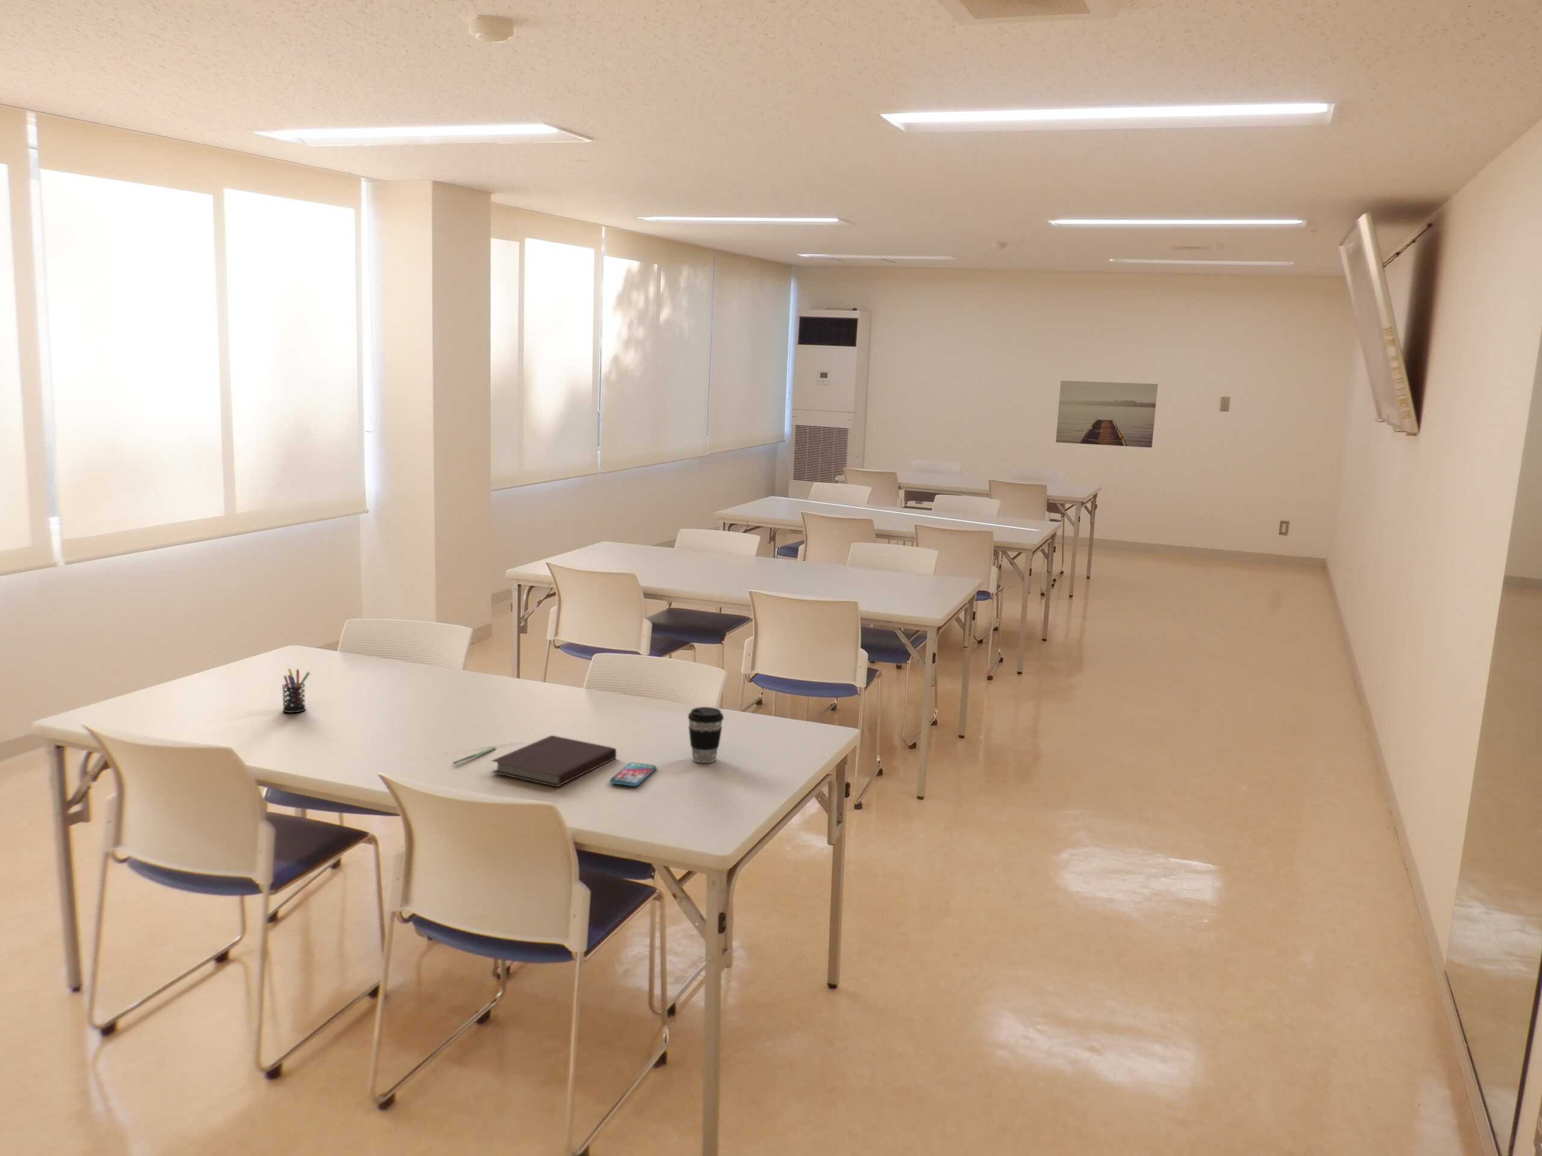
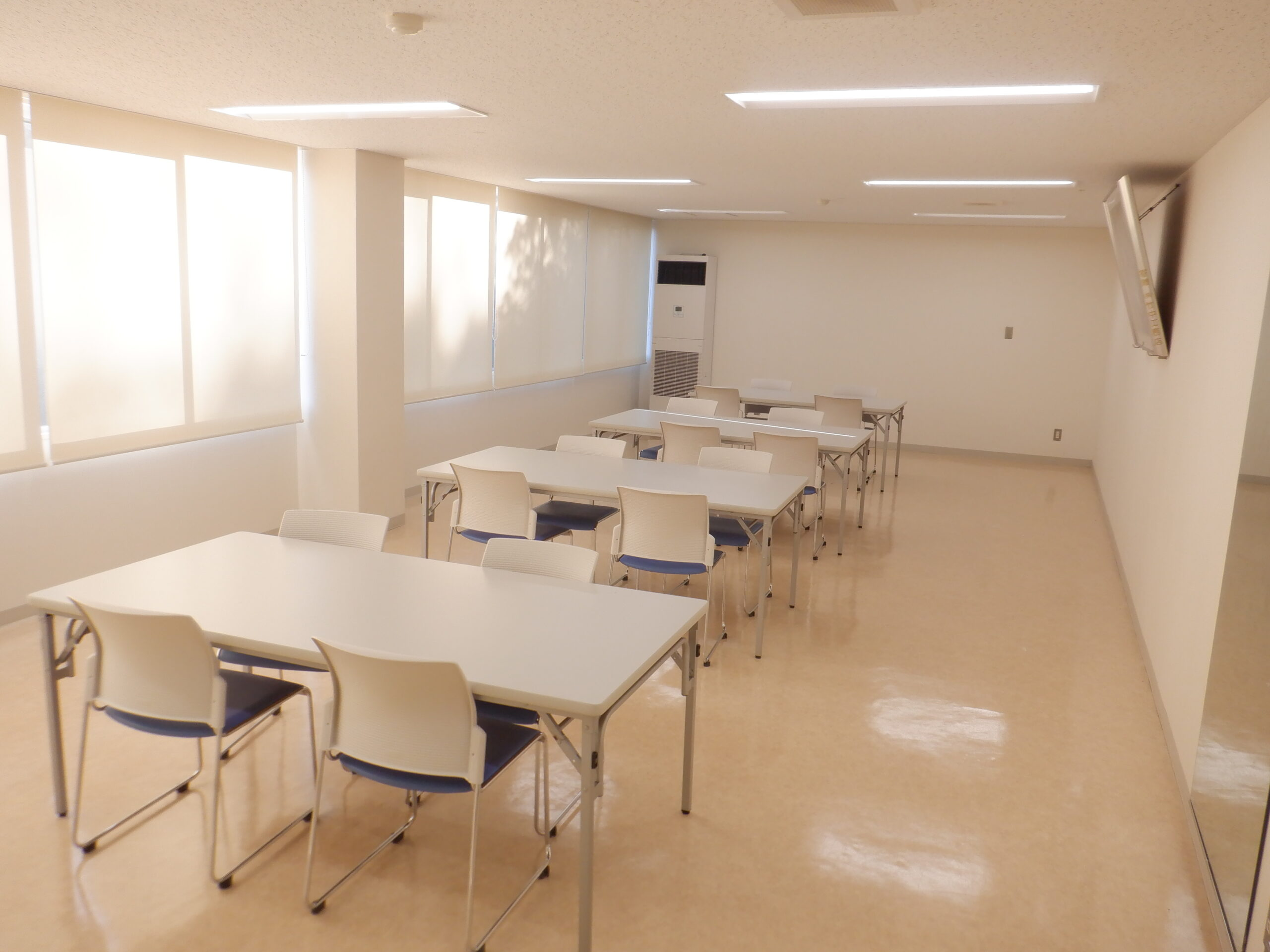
- notebook [491,735,617,787]
- smartphone [610,763,657,787]
- coffee cup [687,707,724,764]
- pen [453,747,497,765]
- wall art [1055,380,1158,448]
- pen holder [282,668,310,714]
